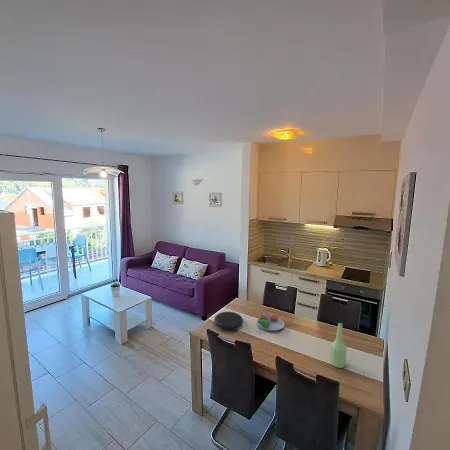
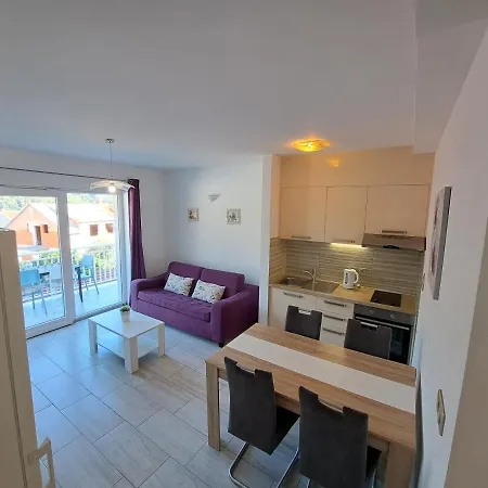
- plate [213,311,244,330]
- fruit bowl [256,312,286,332]
- bottle [329,322,348,369]
